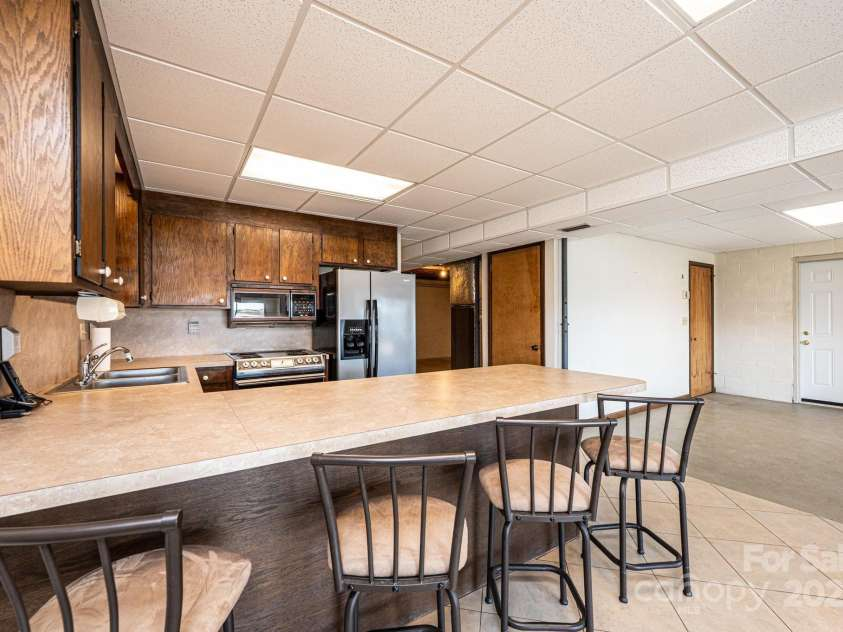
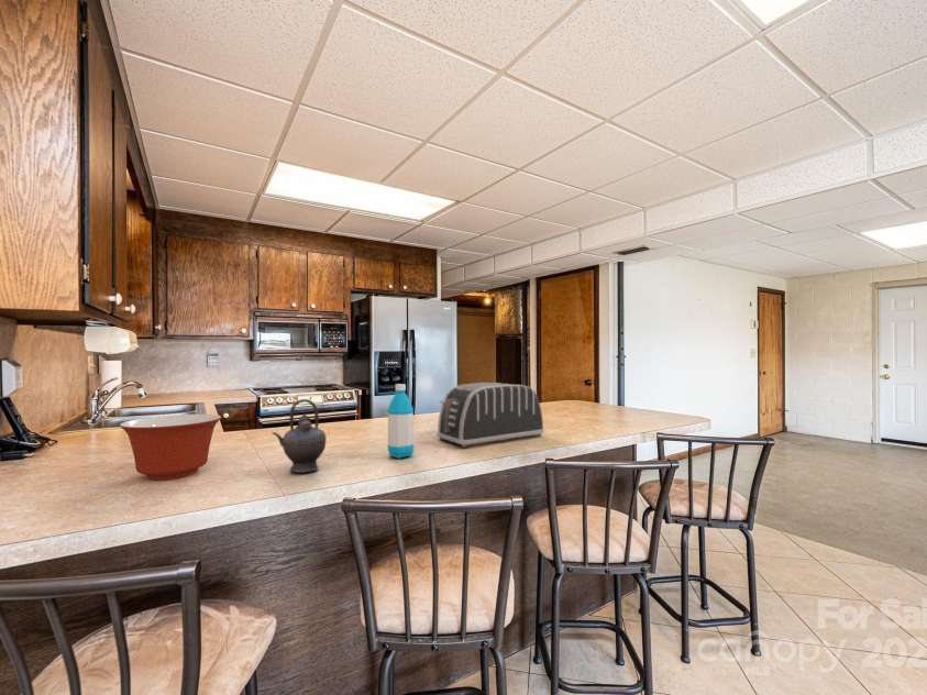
+ teapot [271,398,328,474]
+ mixing bowl [119,413,222,481]
+ toaster [435,382,545,449]
+ water bottle [386,383,415,460]
